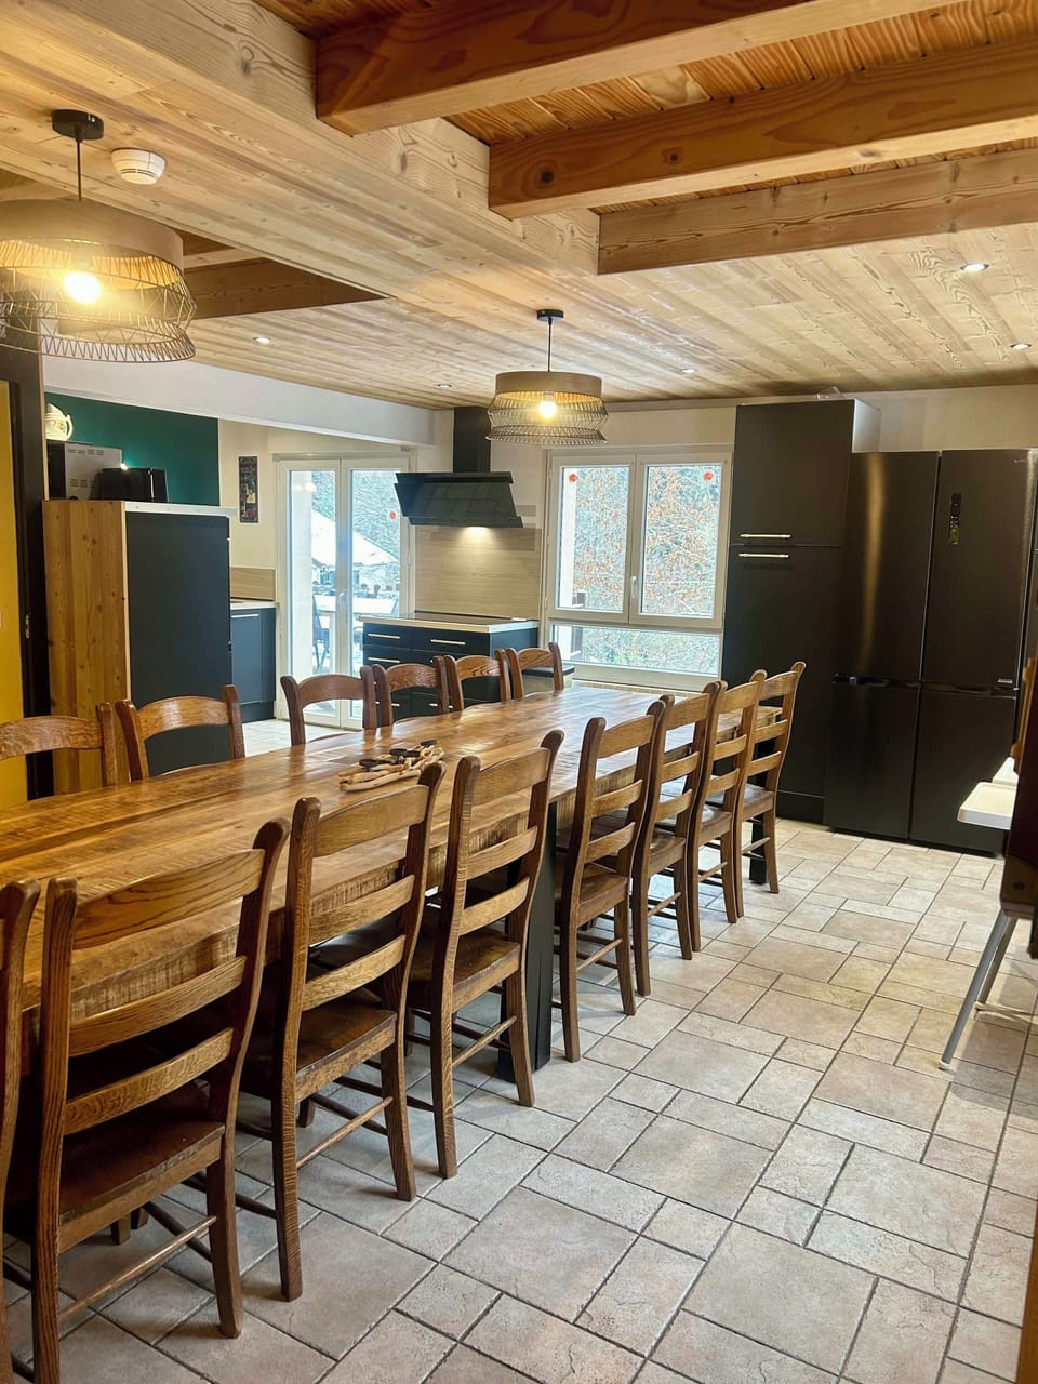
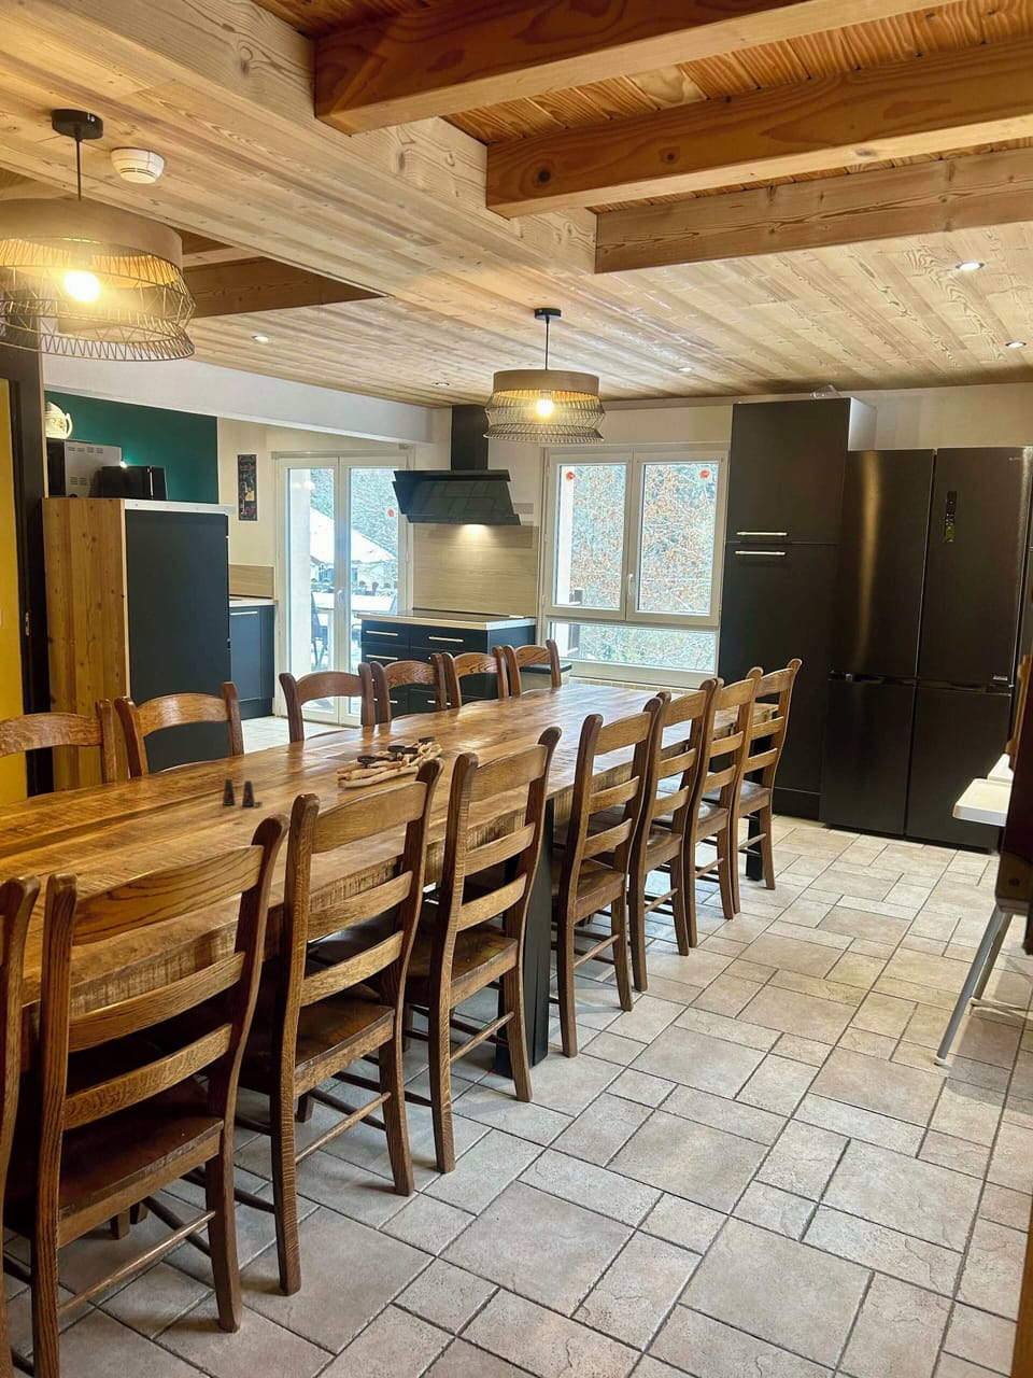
+ salt shaker [221,778,264,807]
